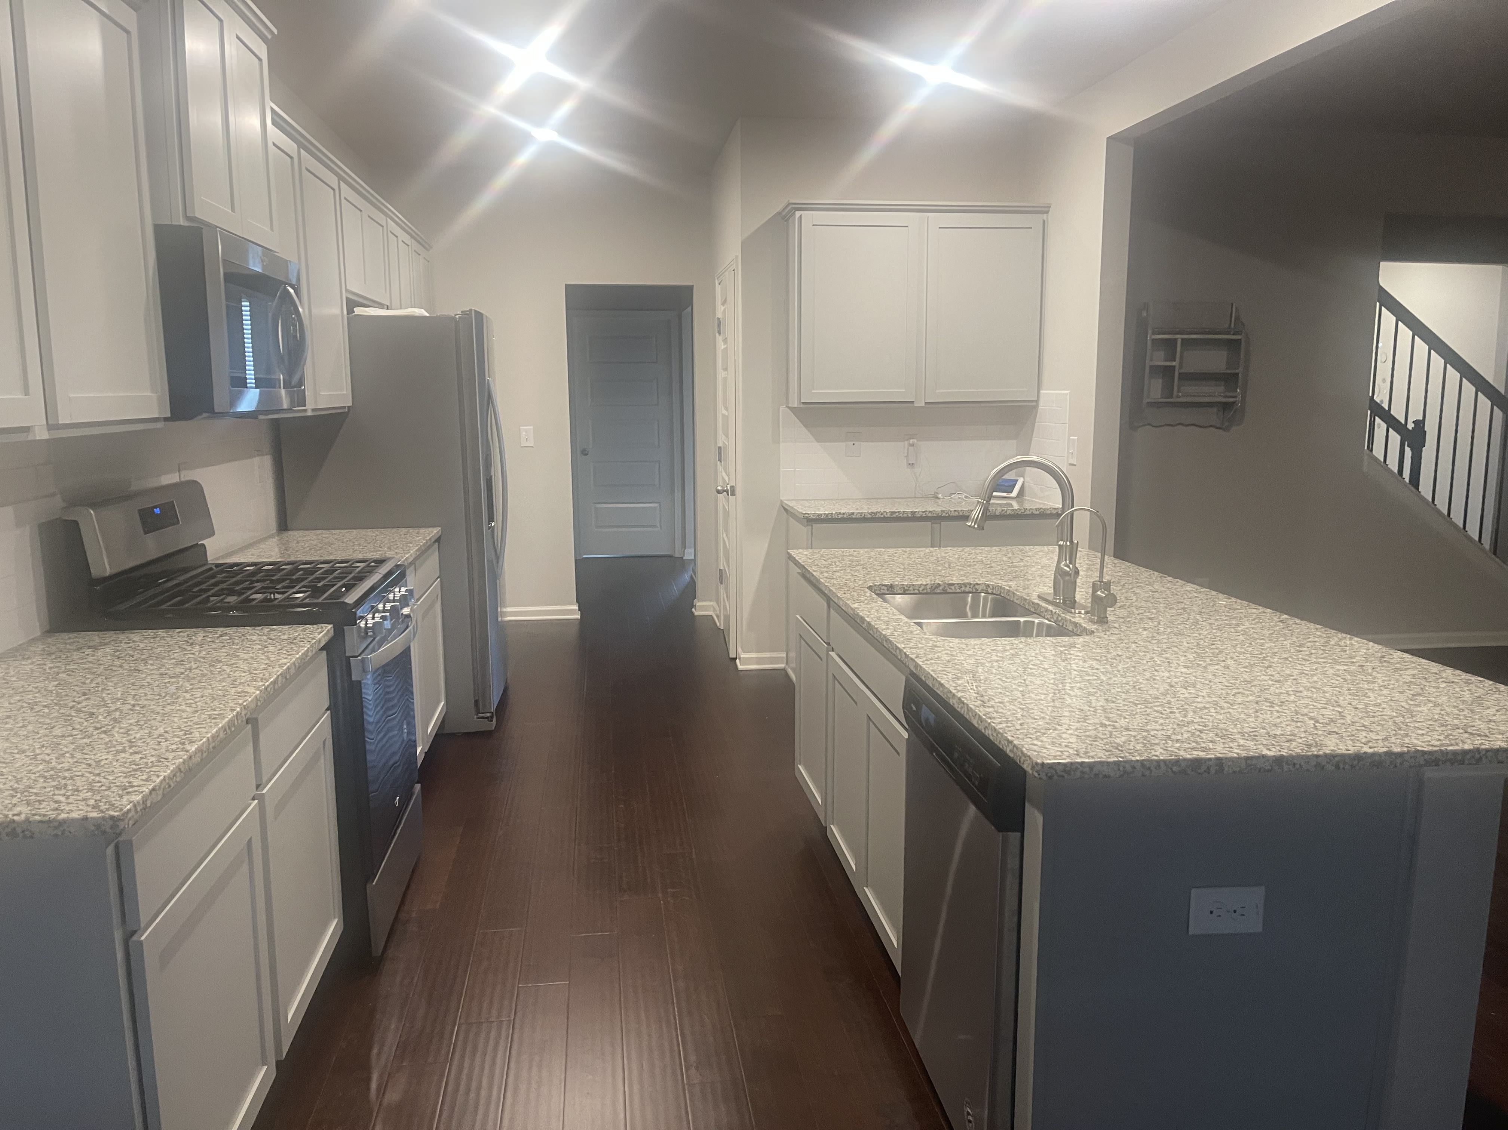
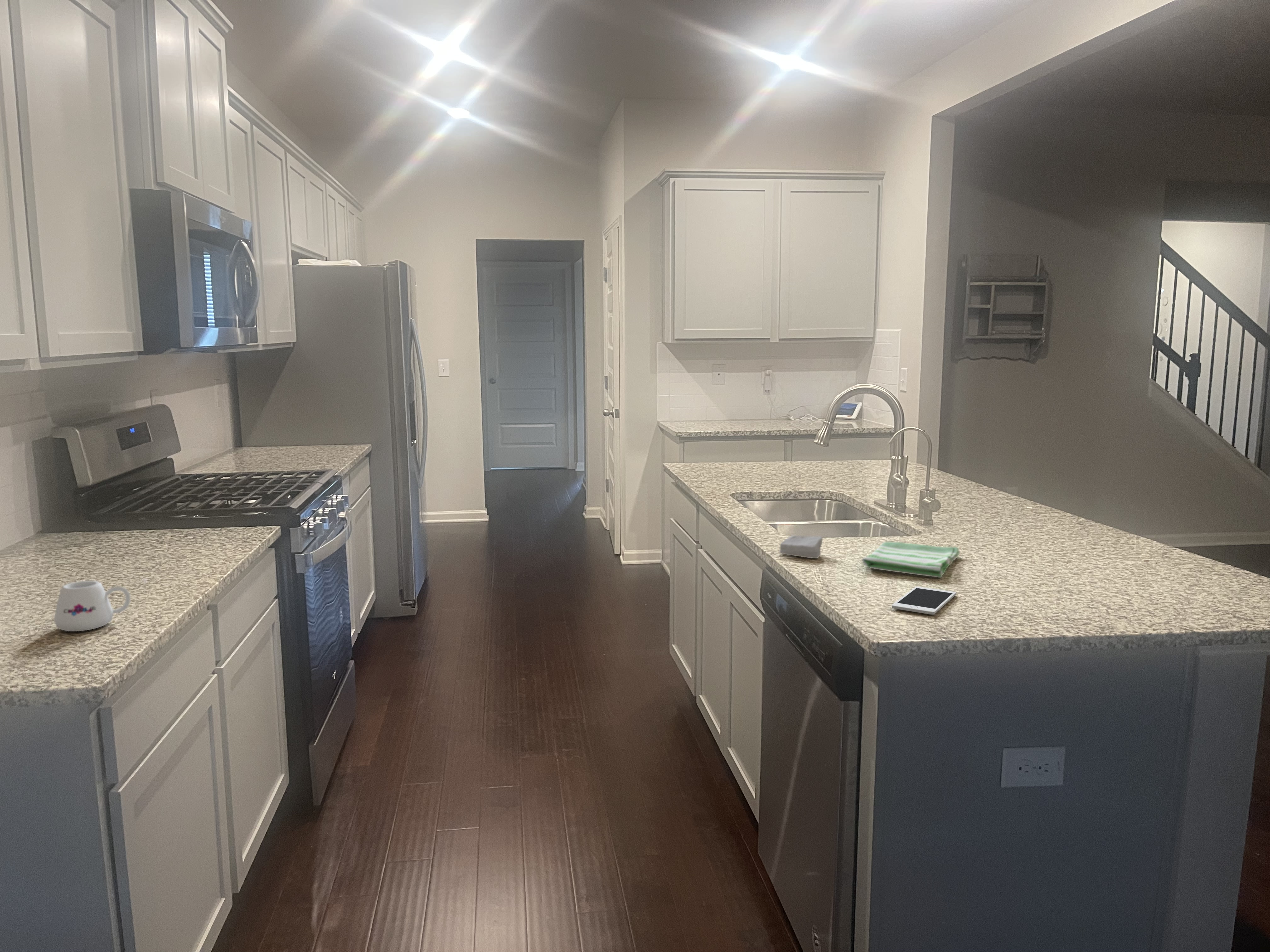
+ soap bar [779,535,823,559]
+ dish towel [862,541,960,578]
+ cell phone [891,586,956,615]
+ mug [54,581,131,632]
